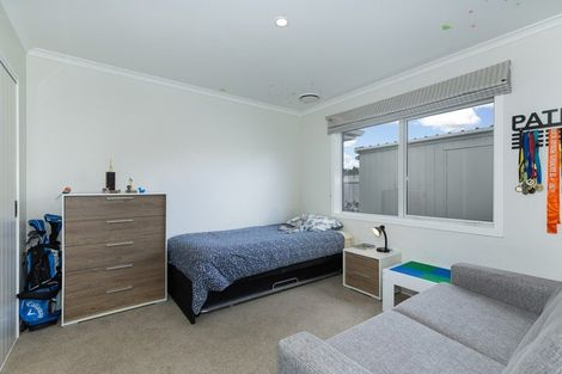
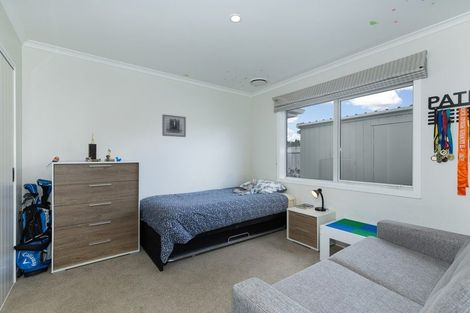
+ wall art [161,114,187,138]
